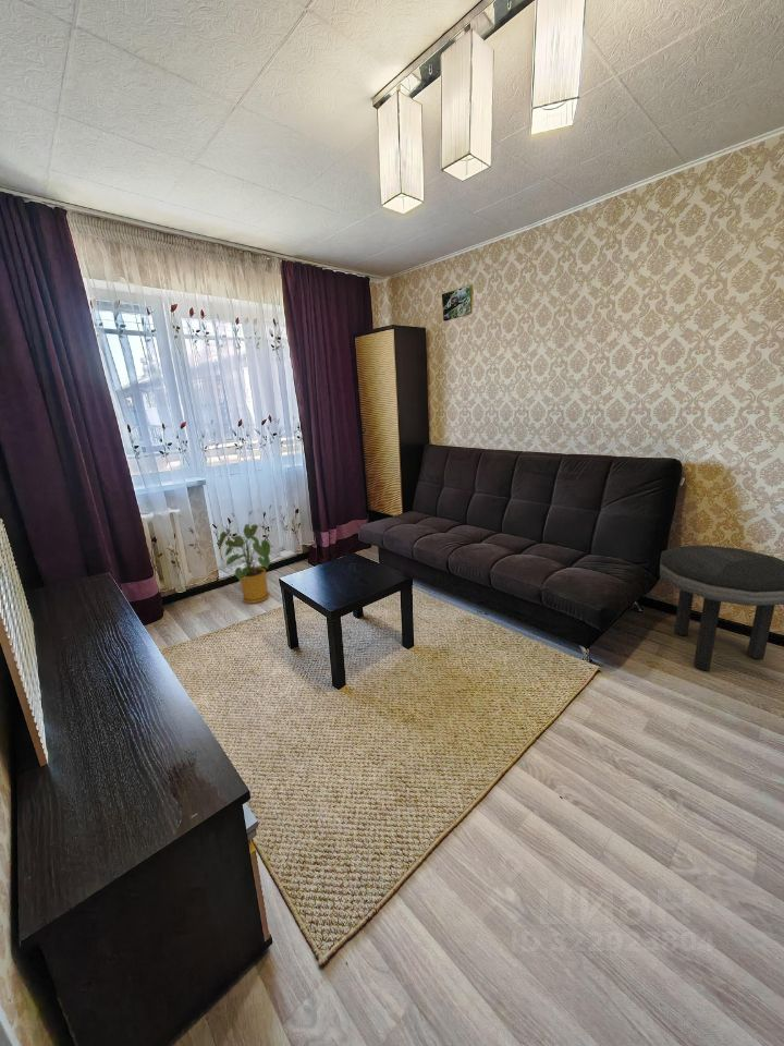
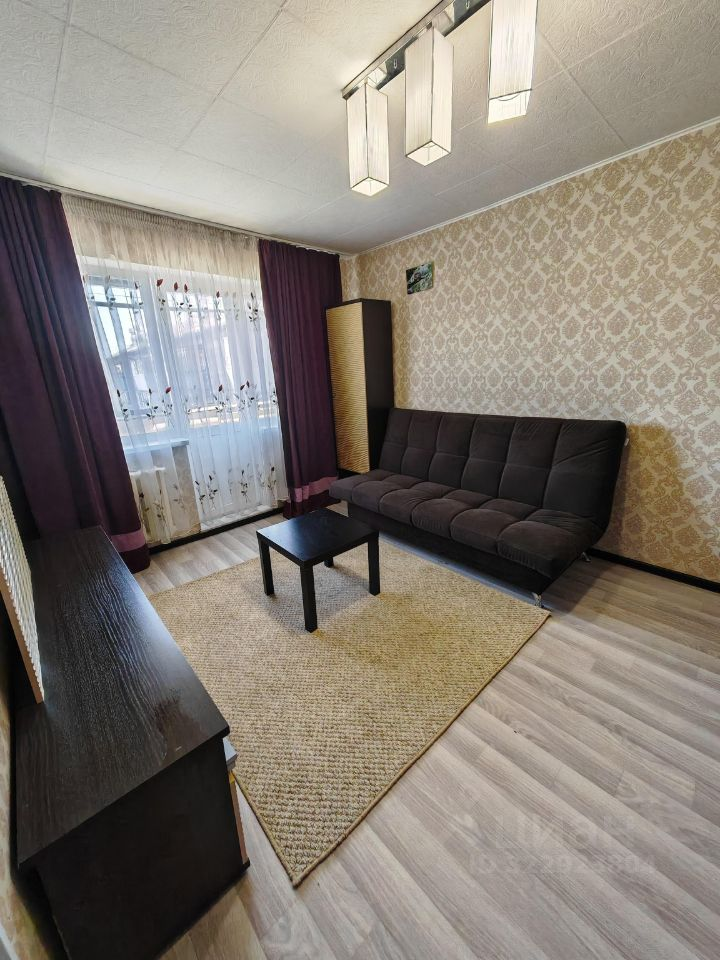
- side table [659,544,784,672]
- house plant [217,523,273,605]
